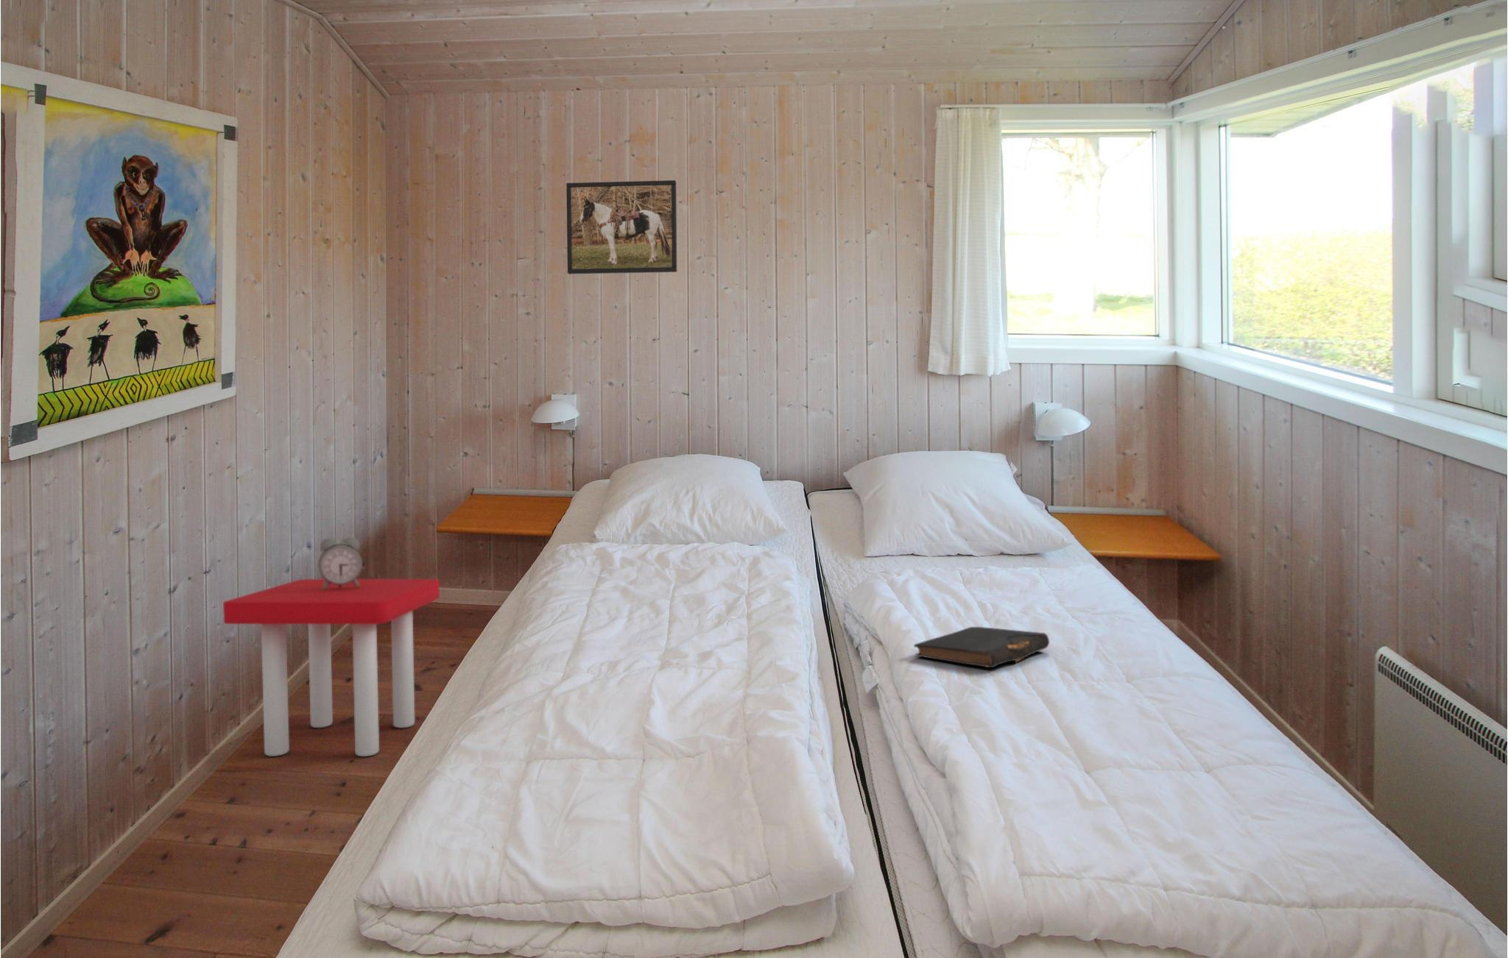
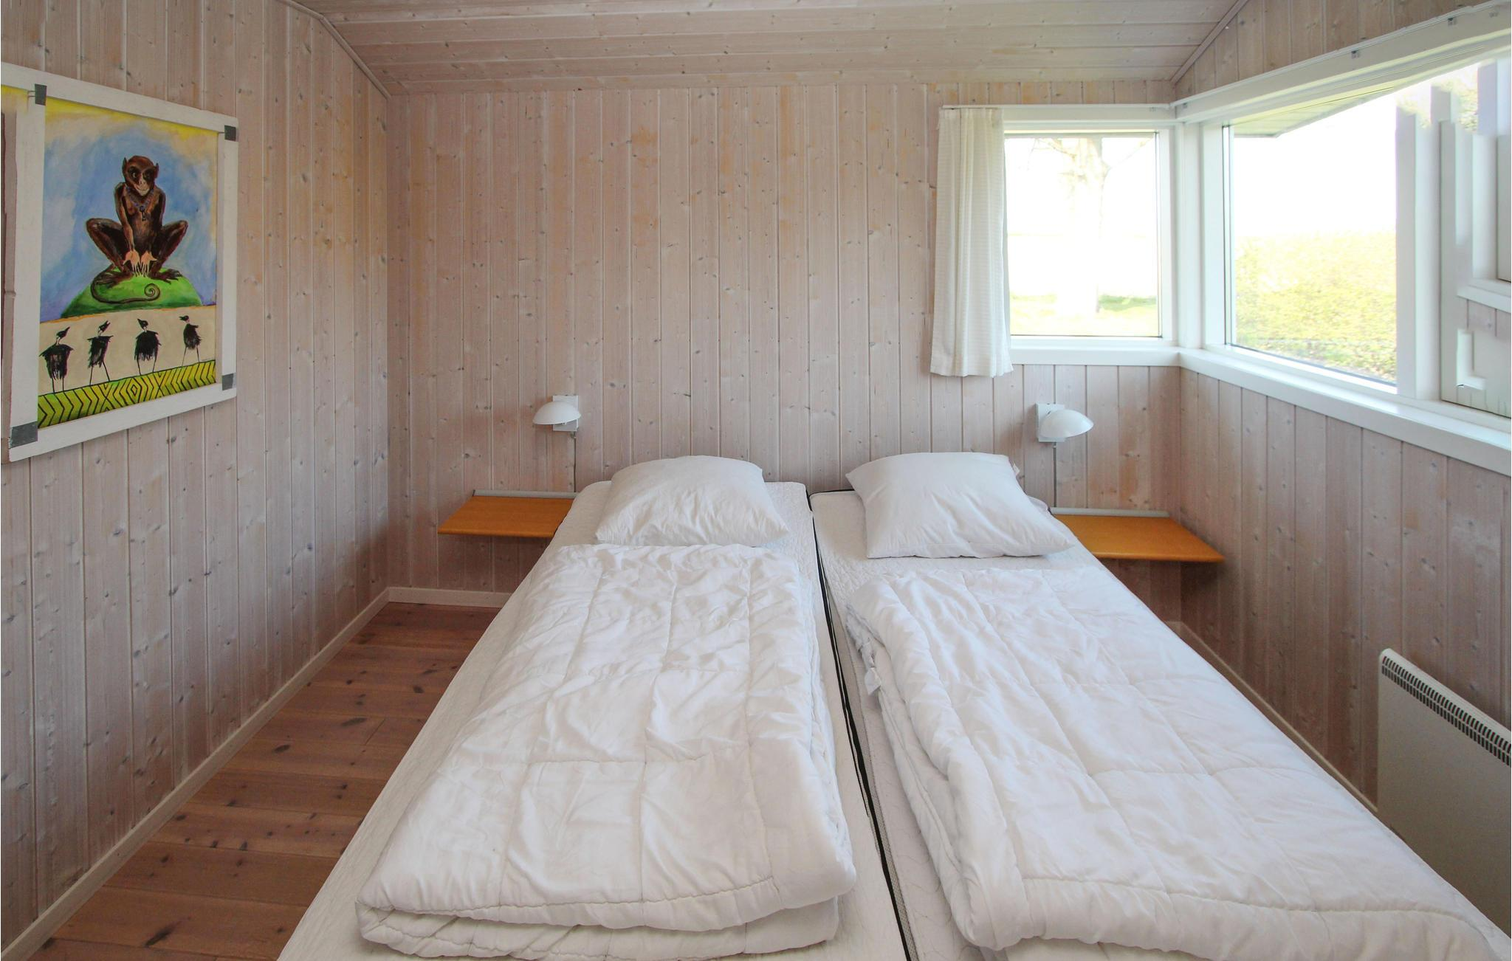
- stool [222,578,441,757]
- alarm clock [318,536,363,591]
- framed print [565,179,677,275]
- book [913,626,1050,668]
